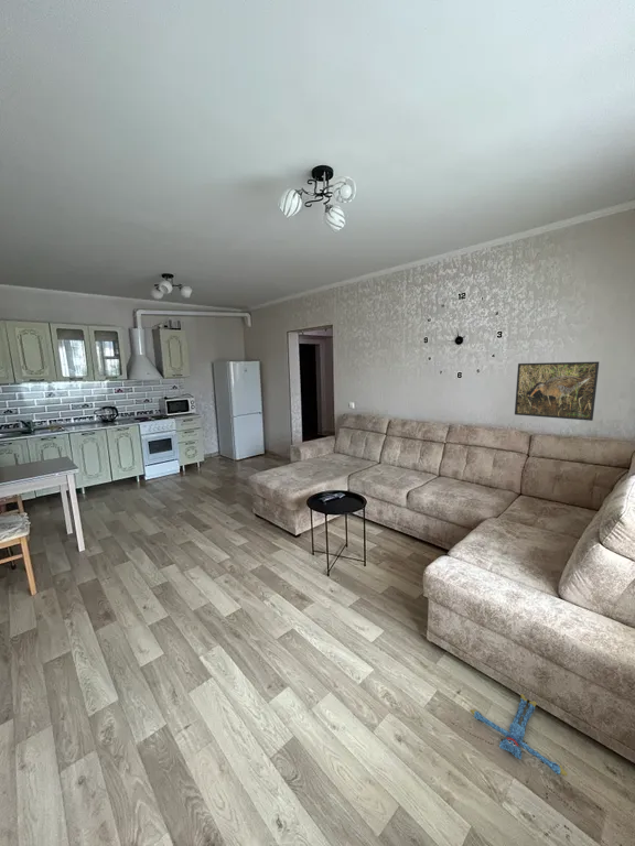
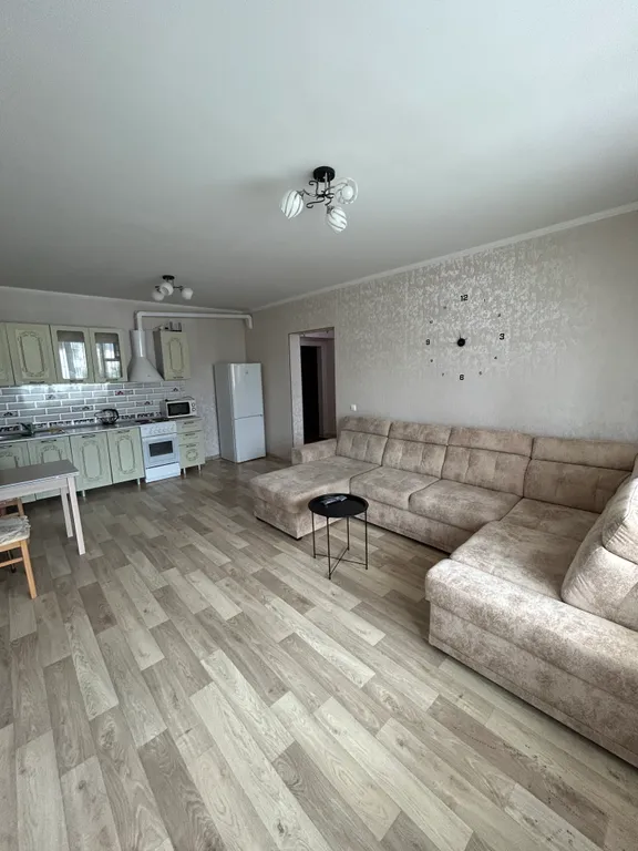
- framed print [514,360,600,422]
- plush toy [470,693,569,777]
